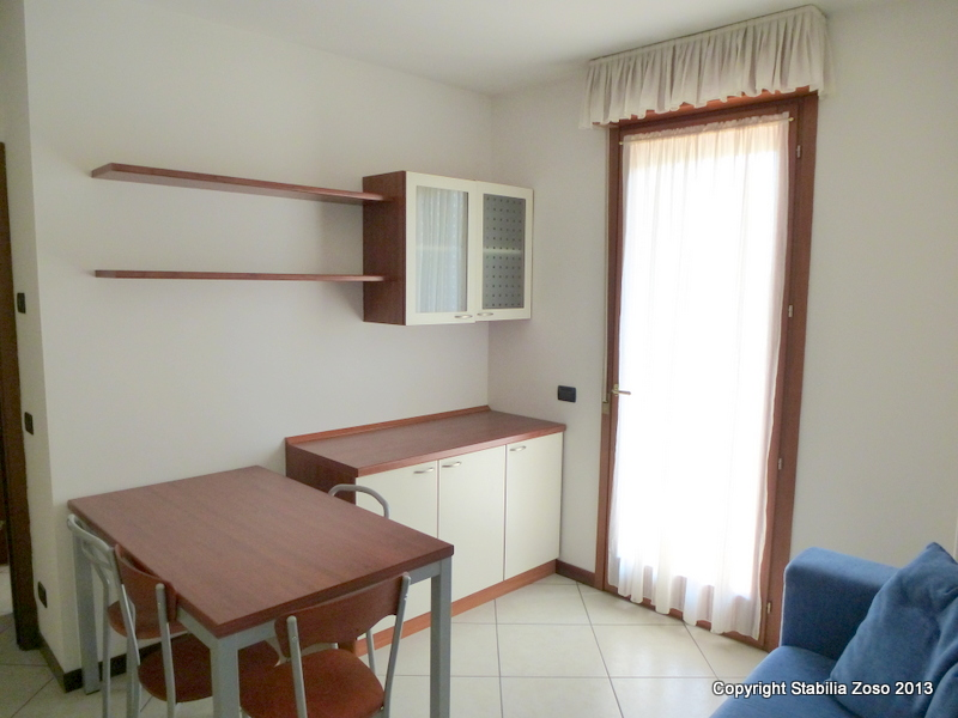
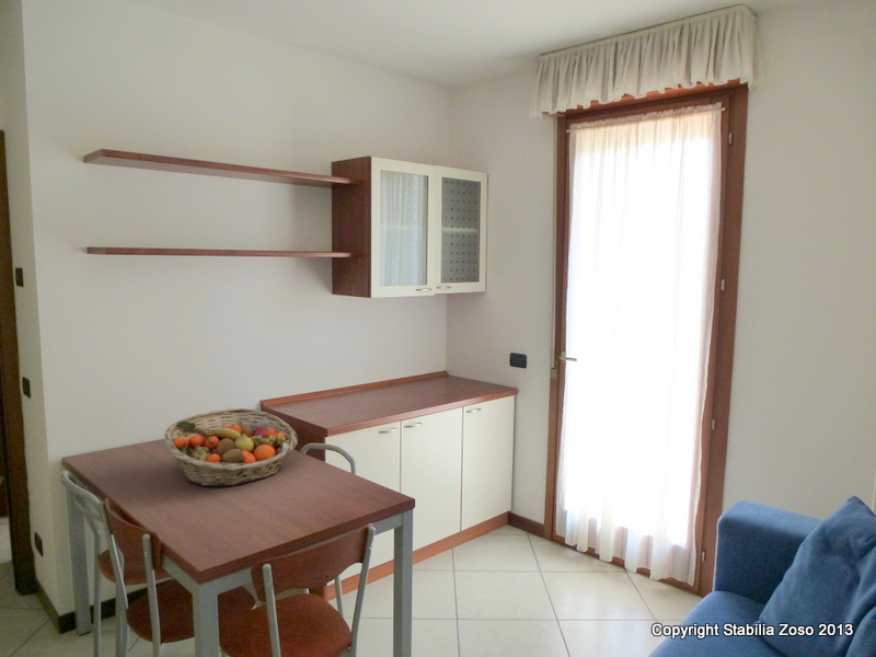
+ fruit basket [163,407,299,488]
